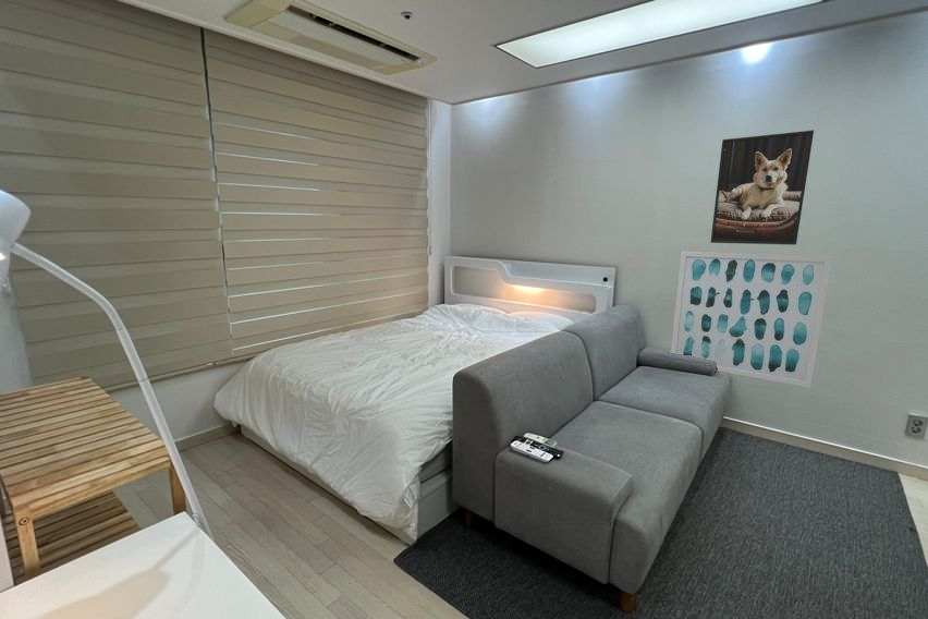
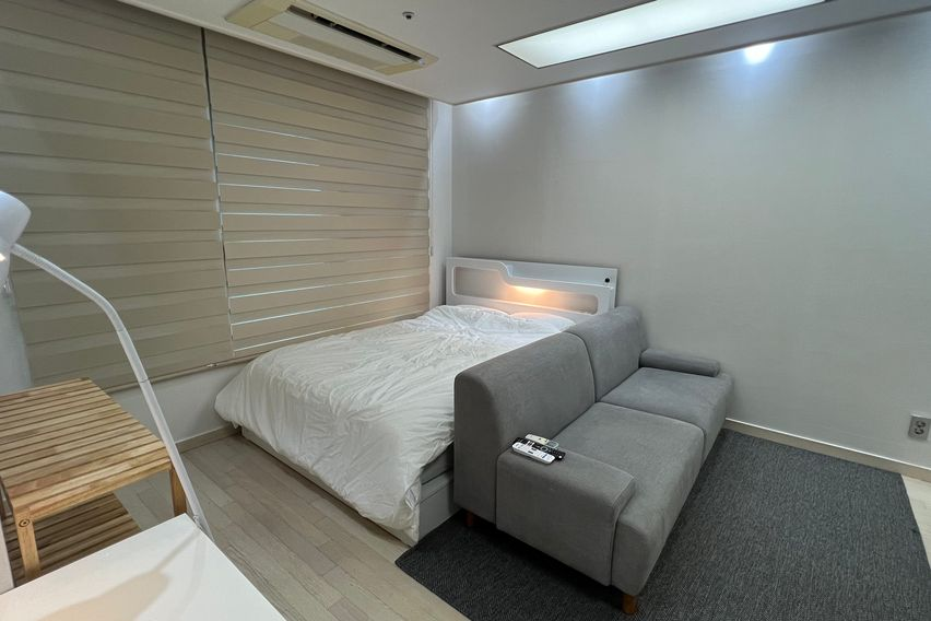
- wall art [670,251,834,389]
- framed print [709,129,815,246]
